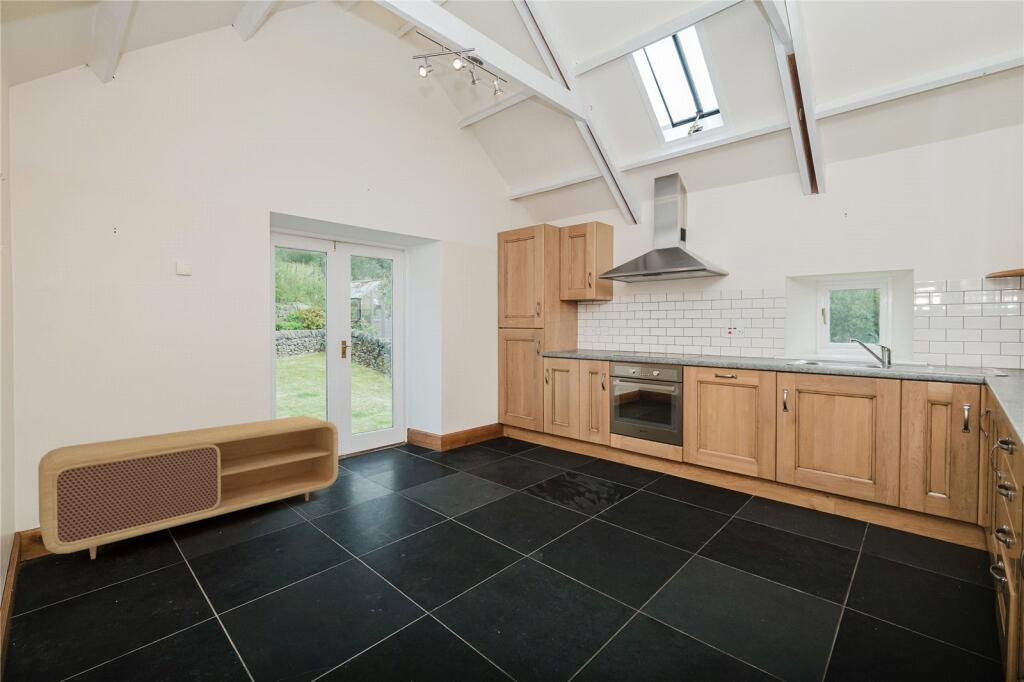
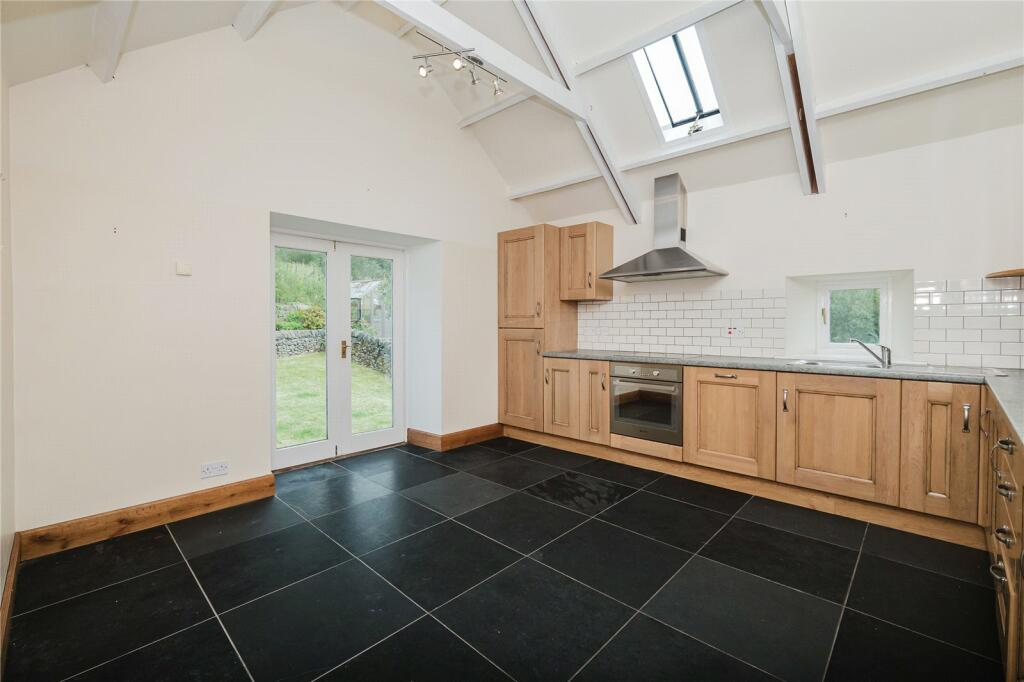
- tv stand [37,415,339,560]
